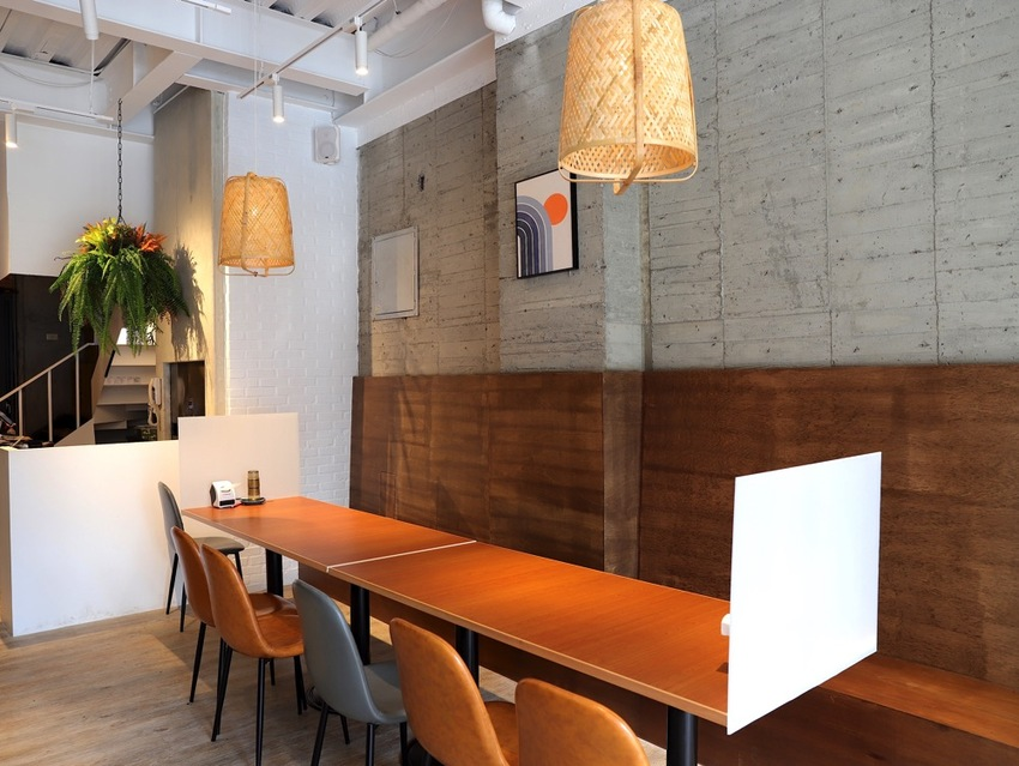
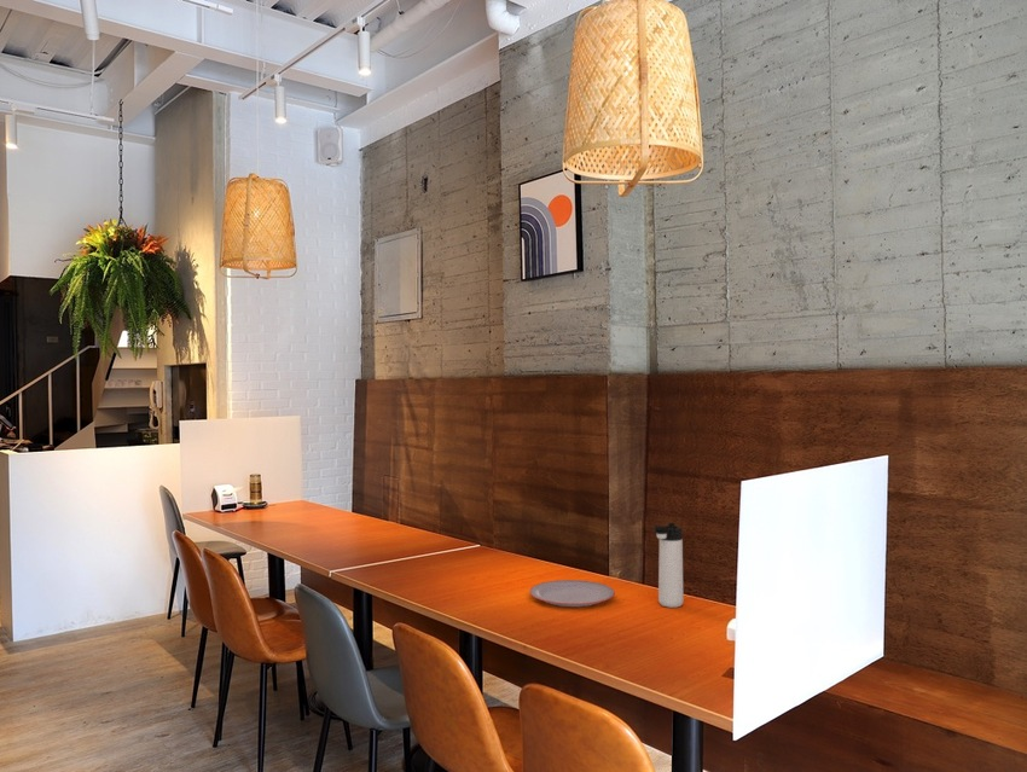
+ plate [529,579,616,608]
+ thermos bottle [652,522,685,609]
